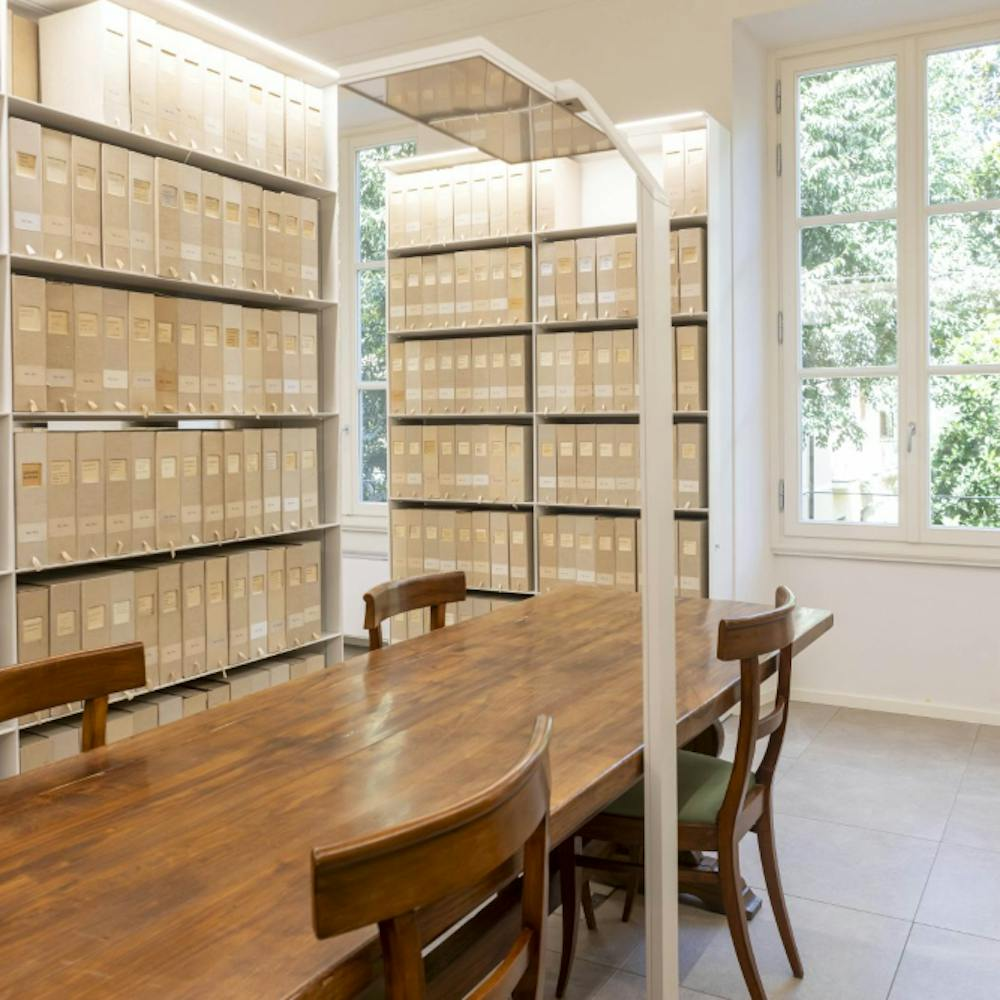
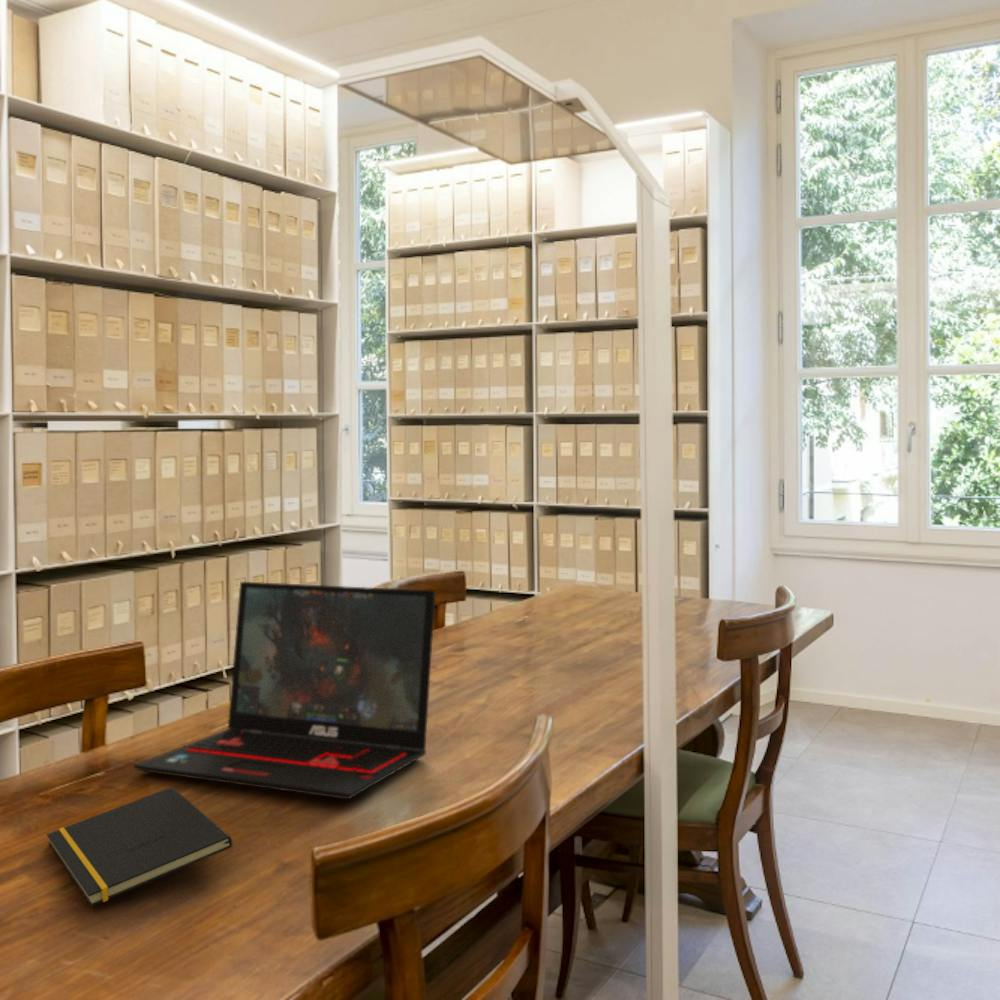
+ laptop [133,581,436,800]
+ notepad [46,786,233,907]
